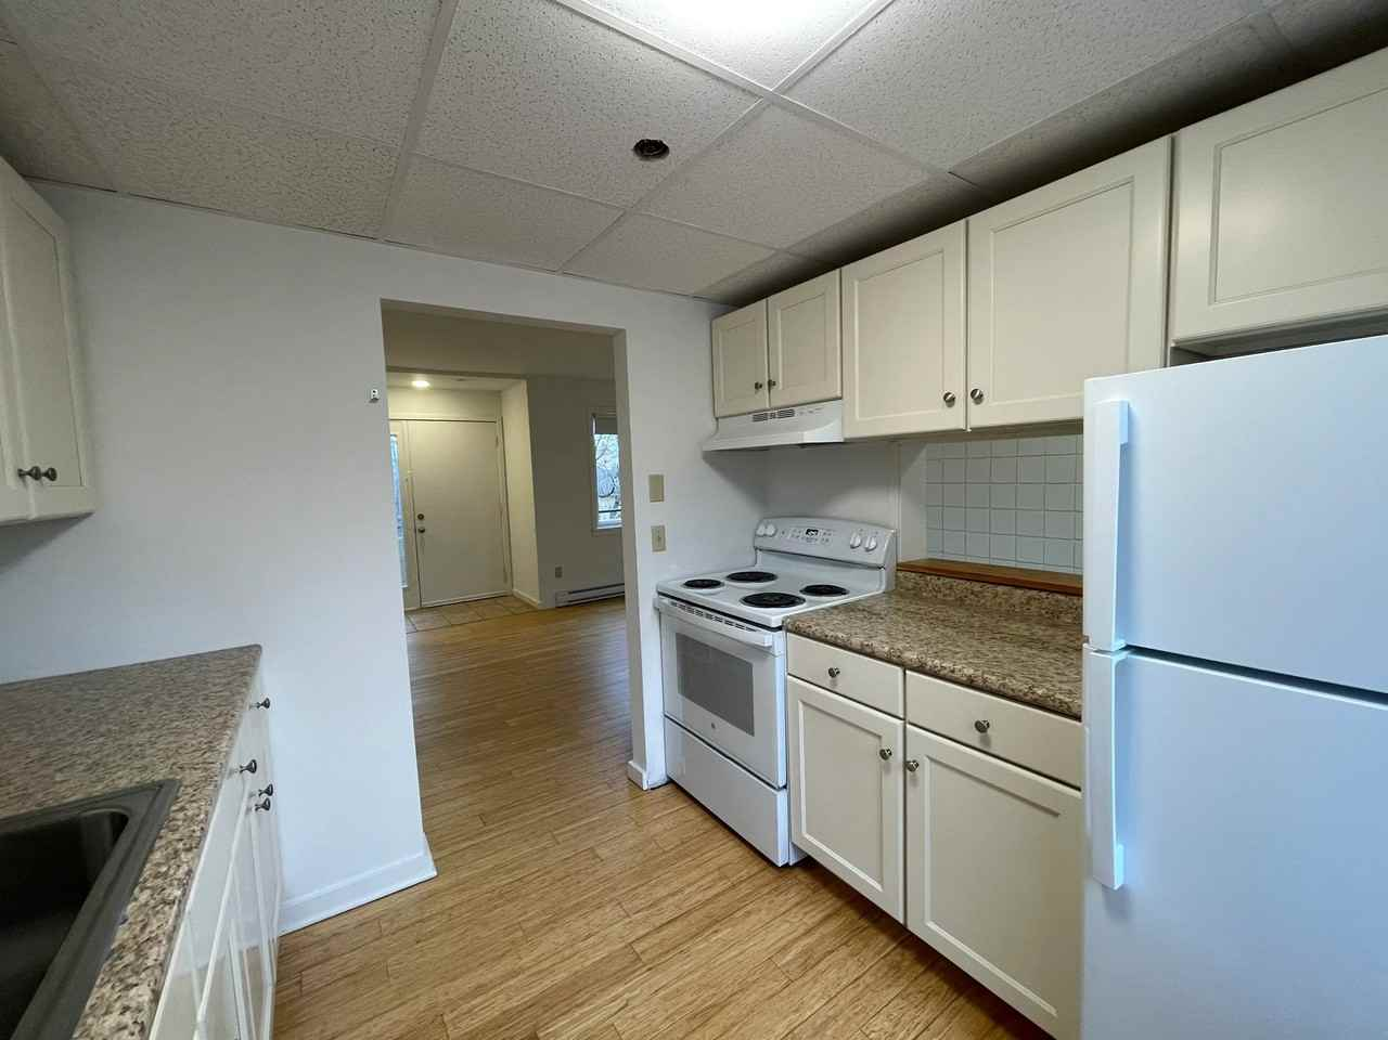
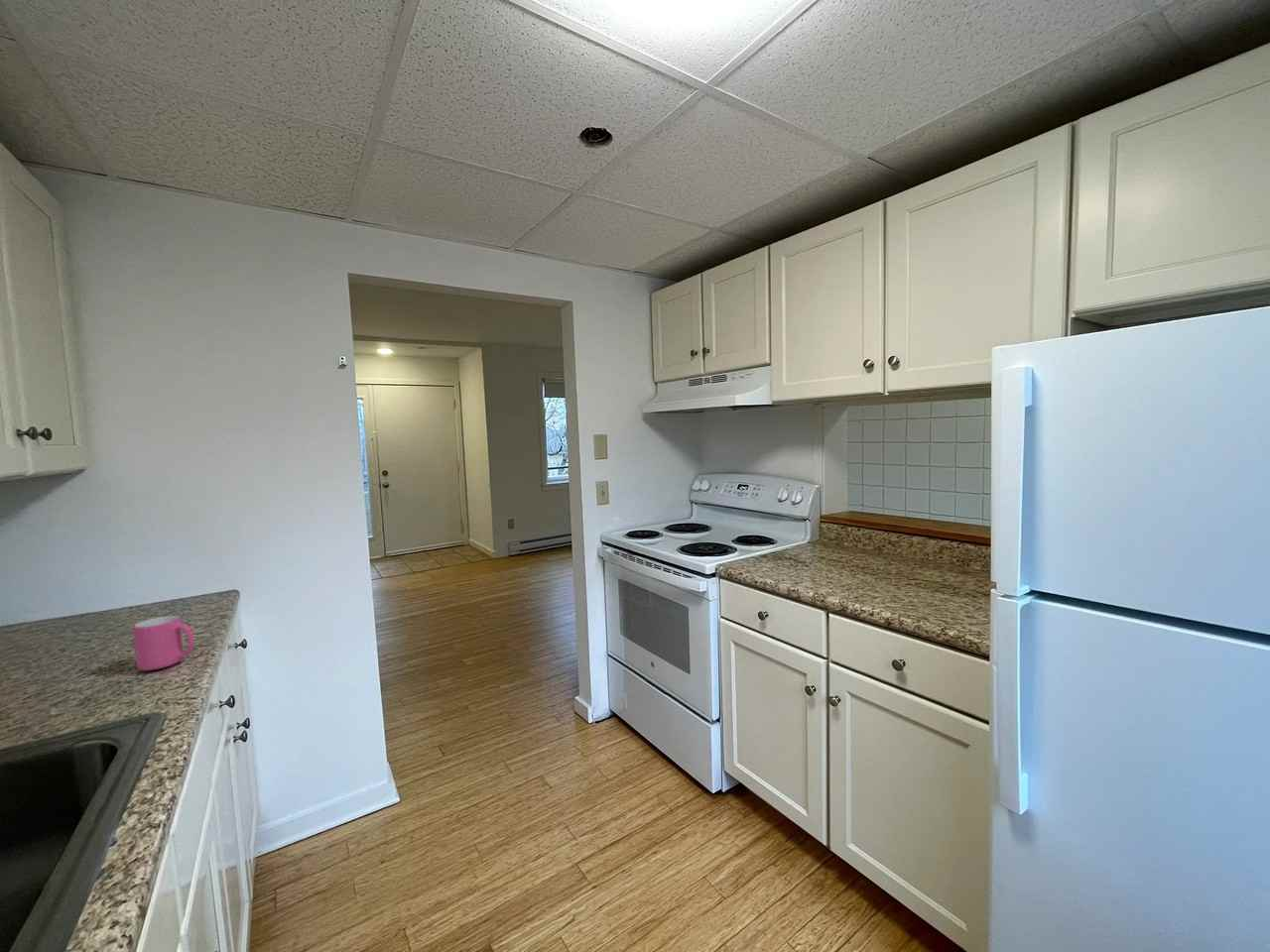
+ mug [132,615,195,671]
